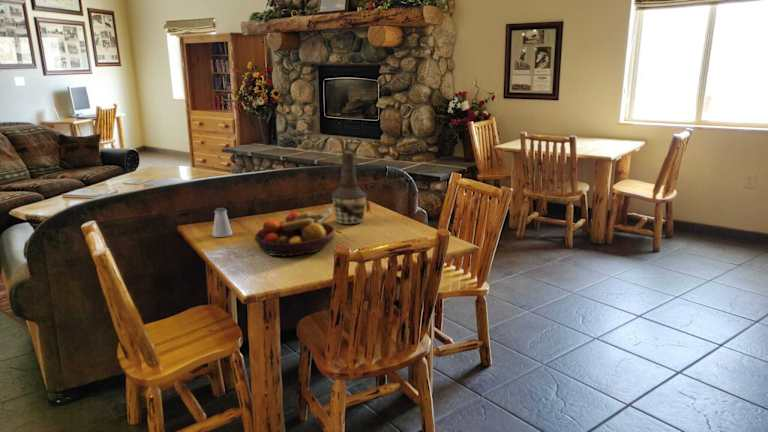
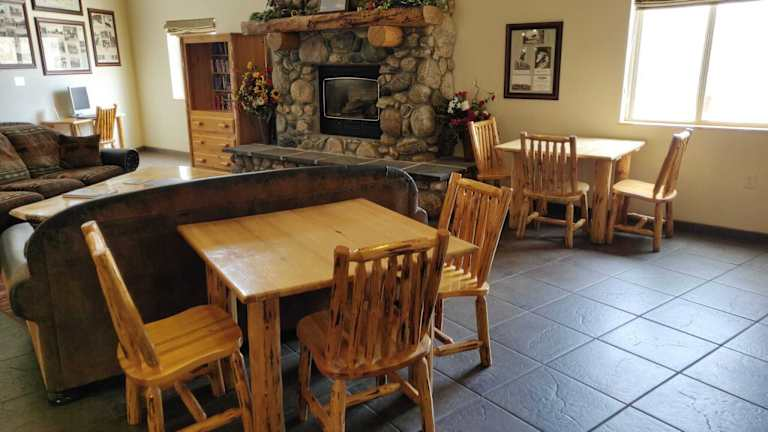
- fruit bowl [253,207,337,257]
- saltshaker [212,207,233,238]
- bottle [330,151,372,226]
